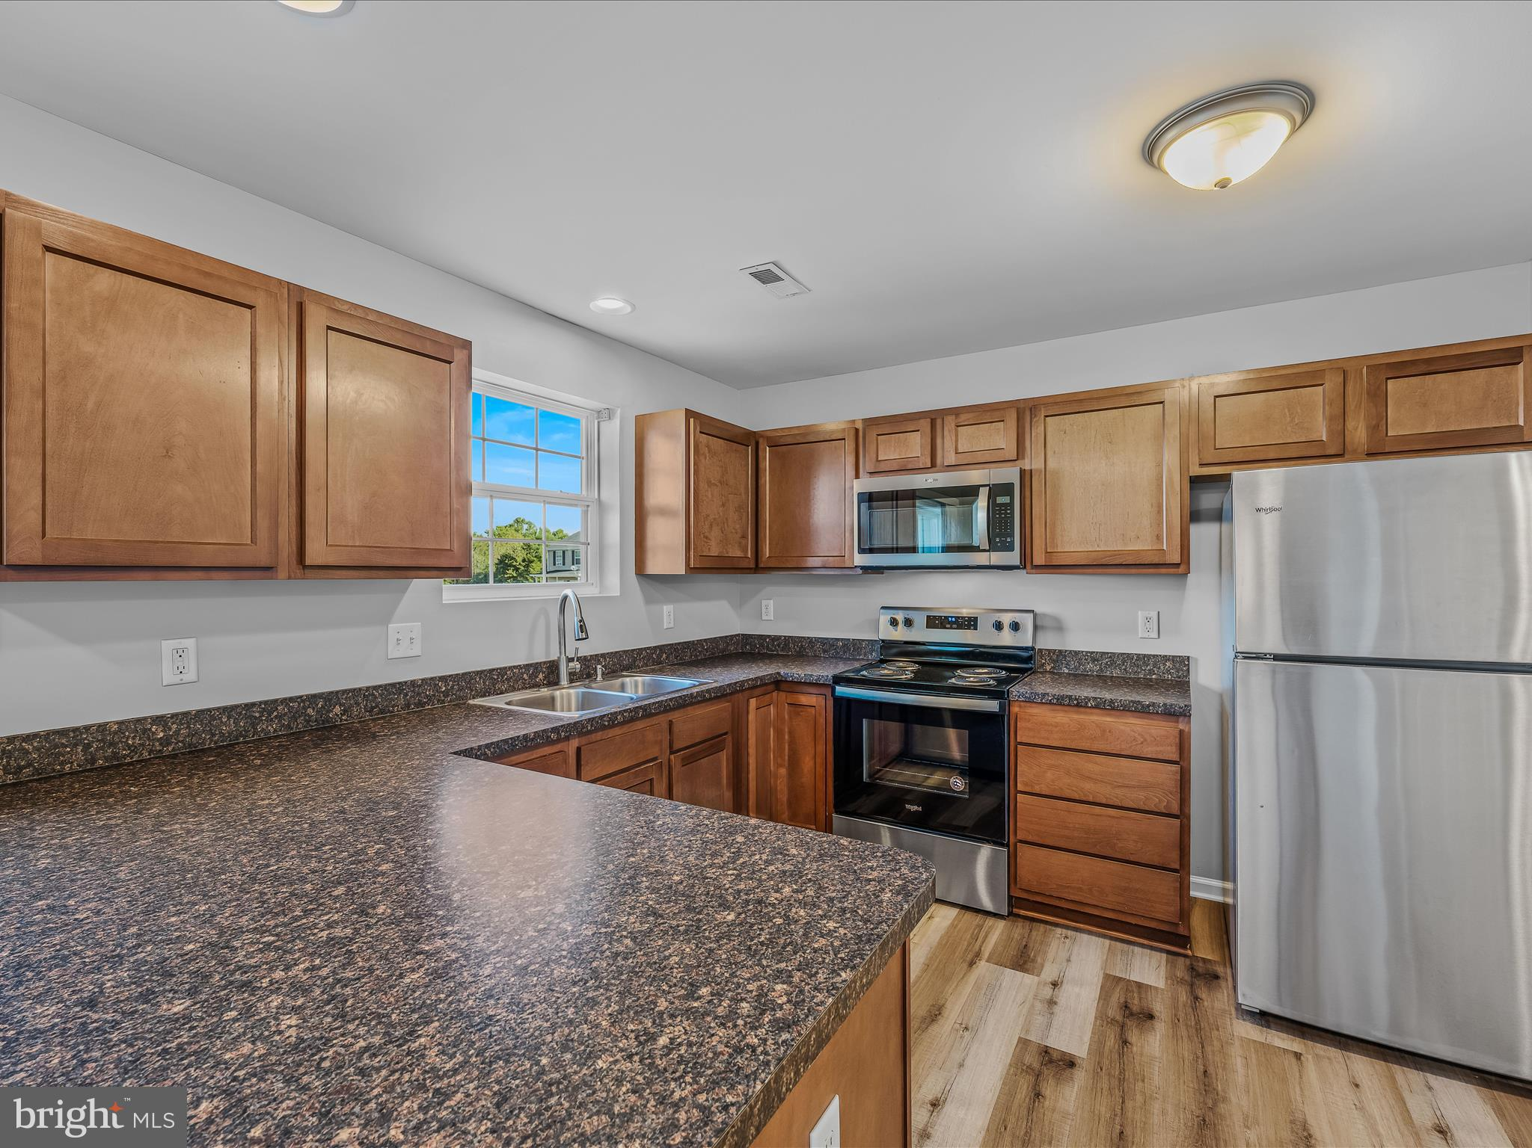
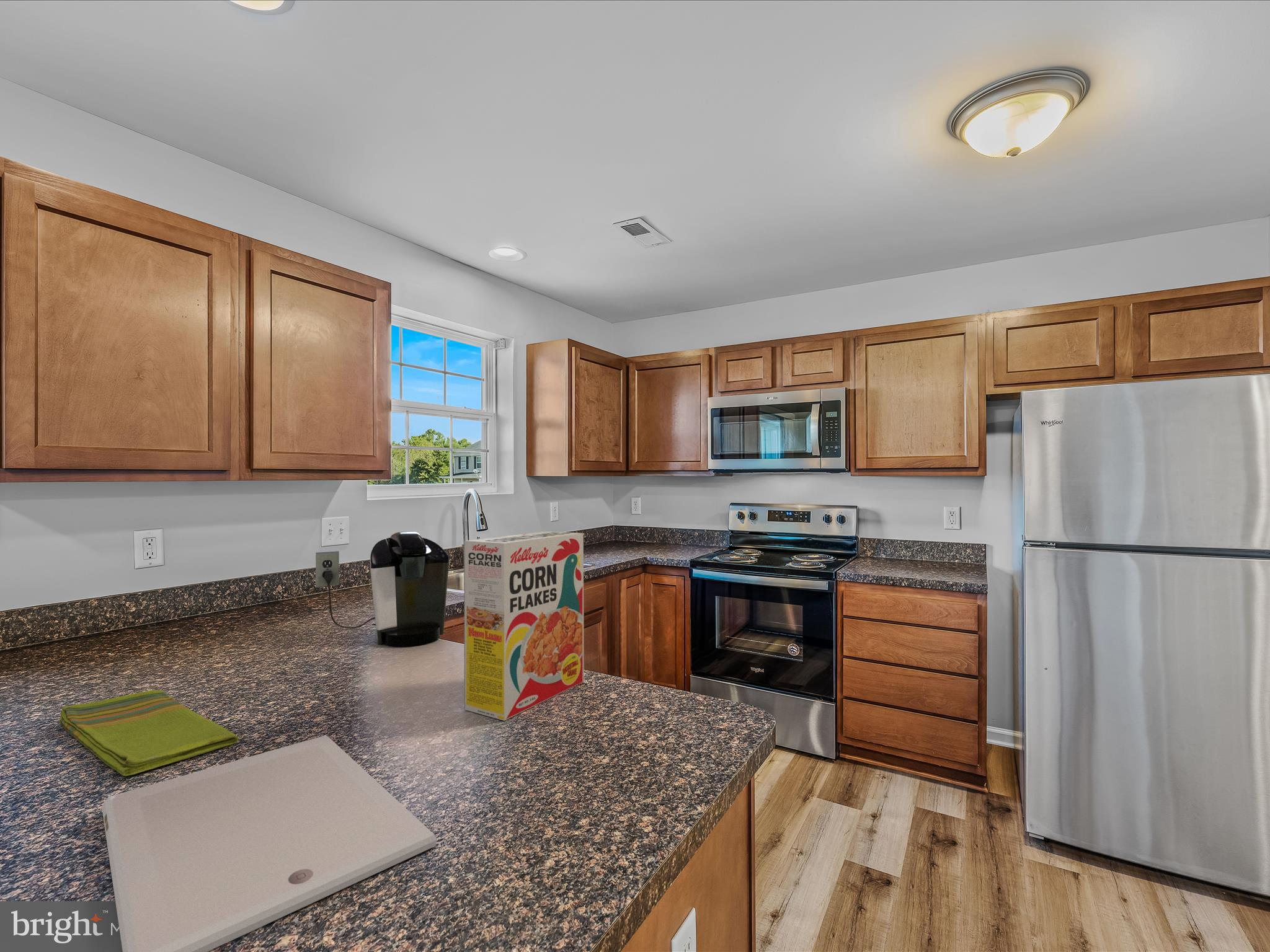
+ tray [101,734,438,952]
+ coffee maker [315,531,450,647]
+ cereal box [463,531,585,721]
+ dish towel [59,689,239,777]
